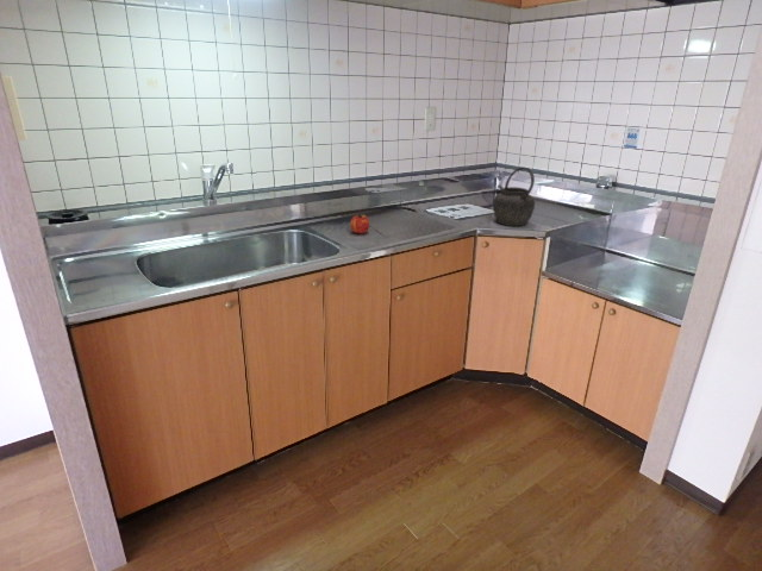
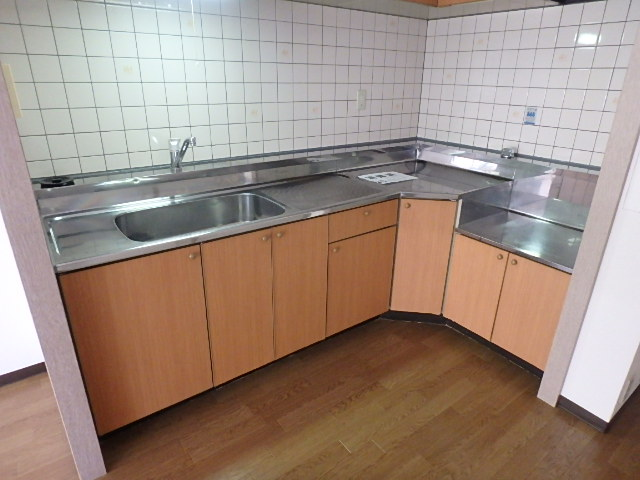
- kettle [492,167,536,227]
- fruit [349,212,370,236]
